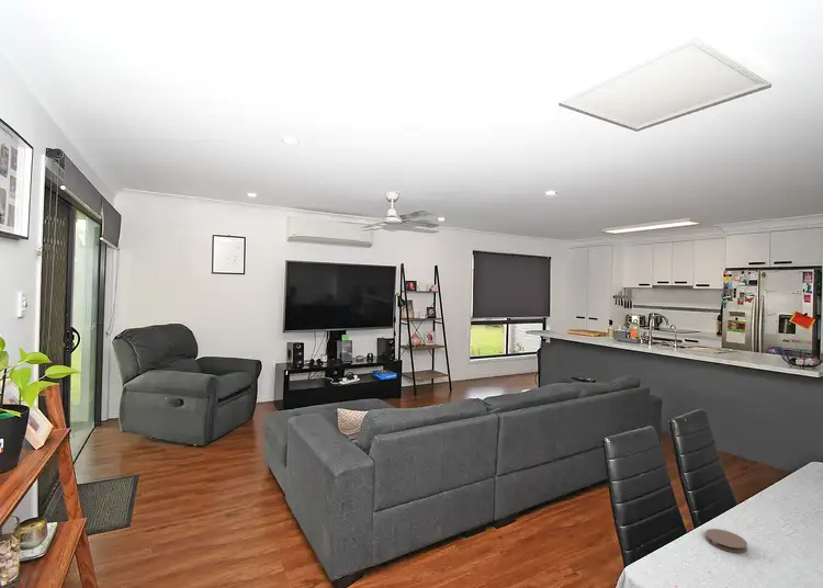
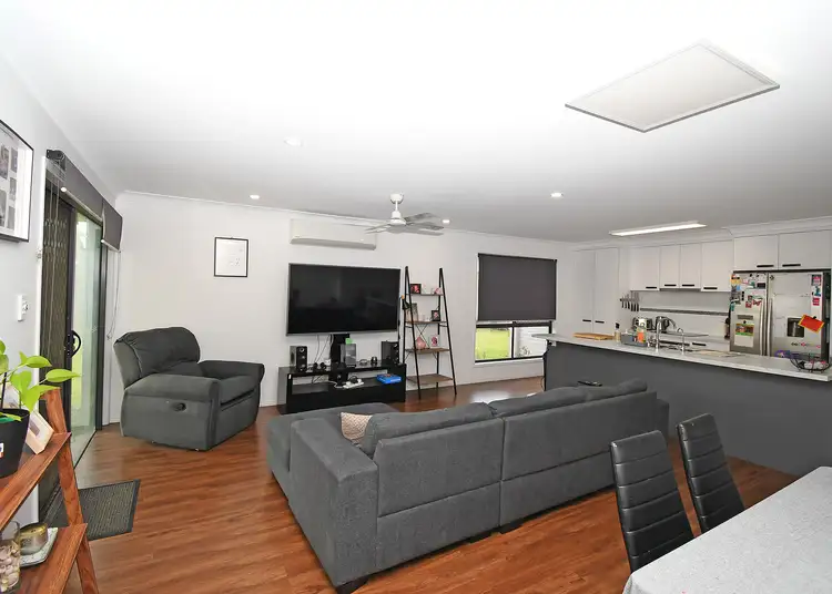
- coaster [704,528,748,554]
